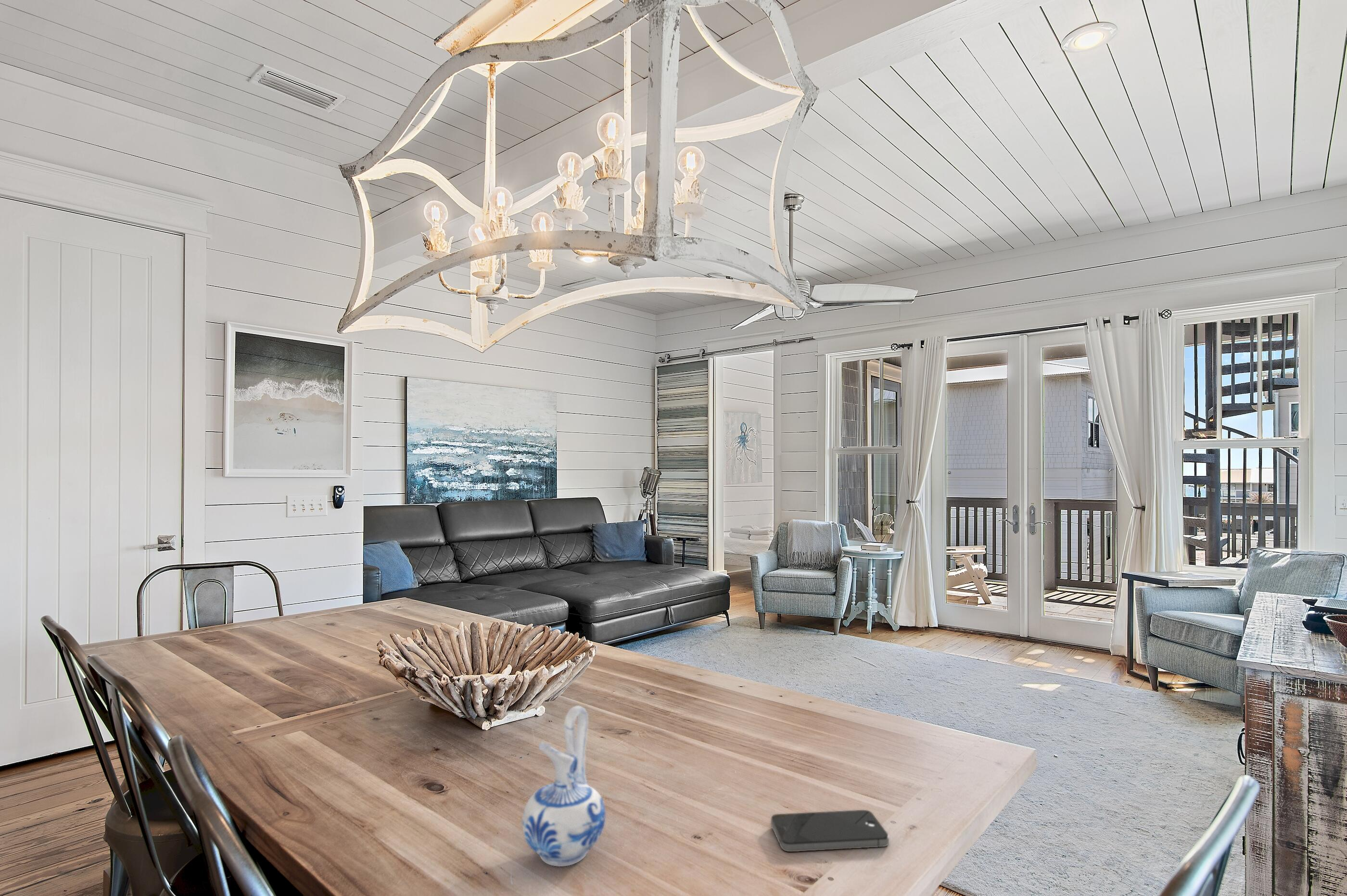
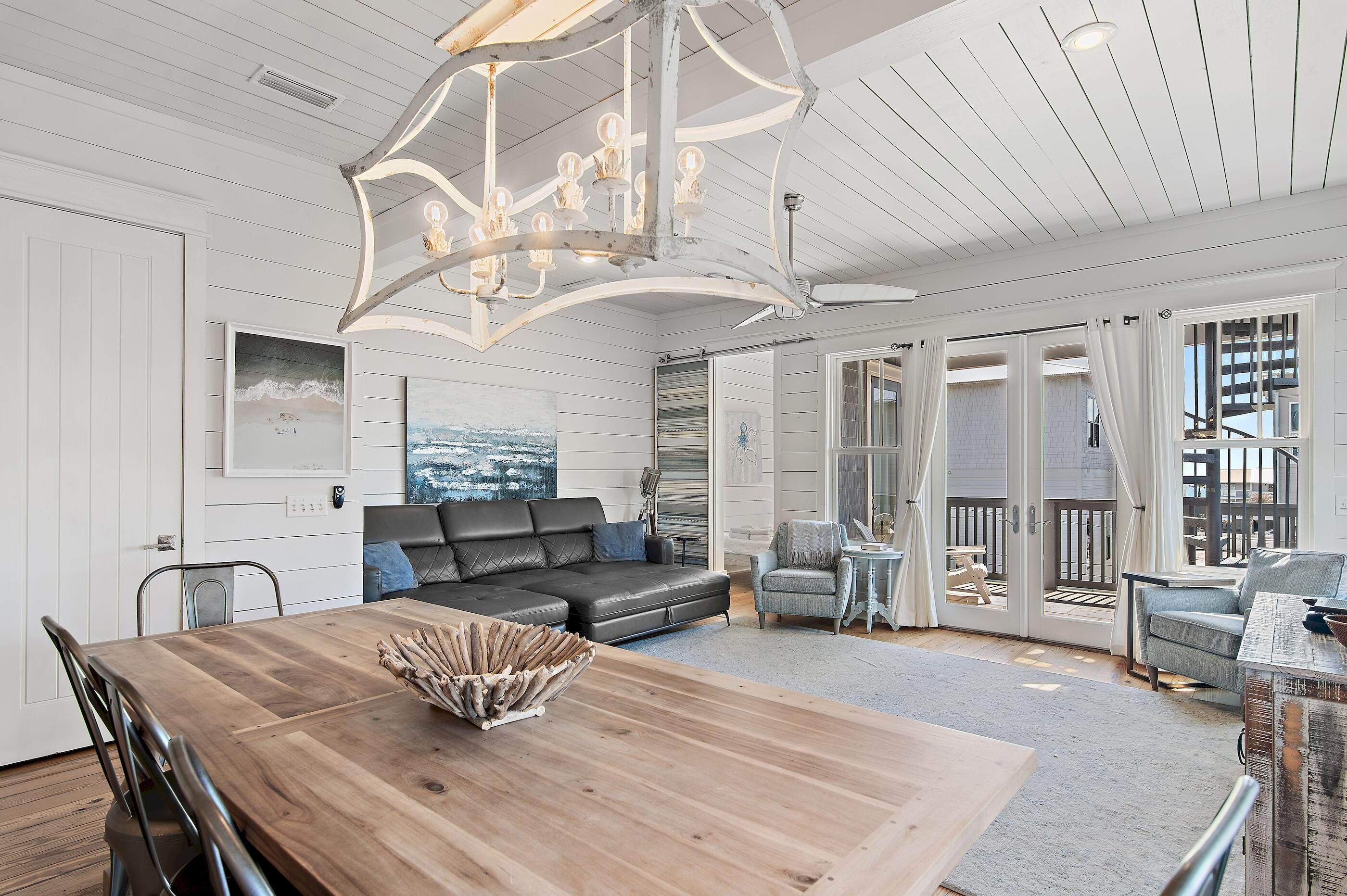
- smartphone [770,809,890,852]
- ceramic pitcher [521,706,606,867]
